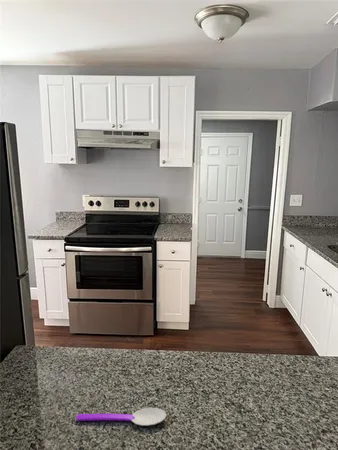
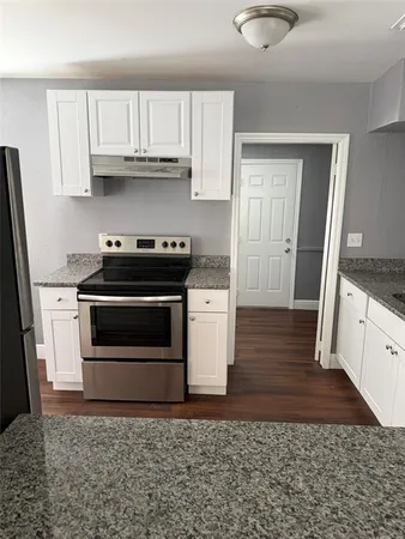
- spoon [75,407,167,427]
